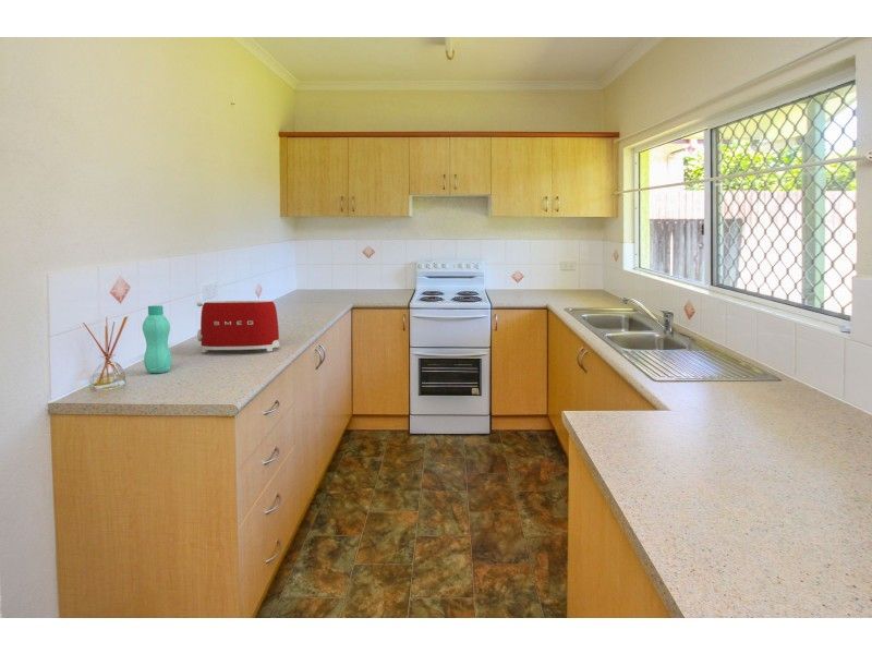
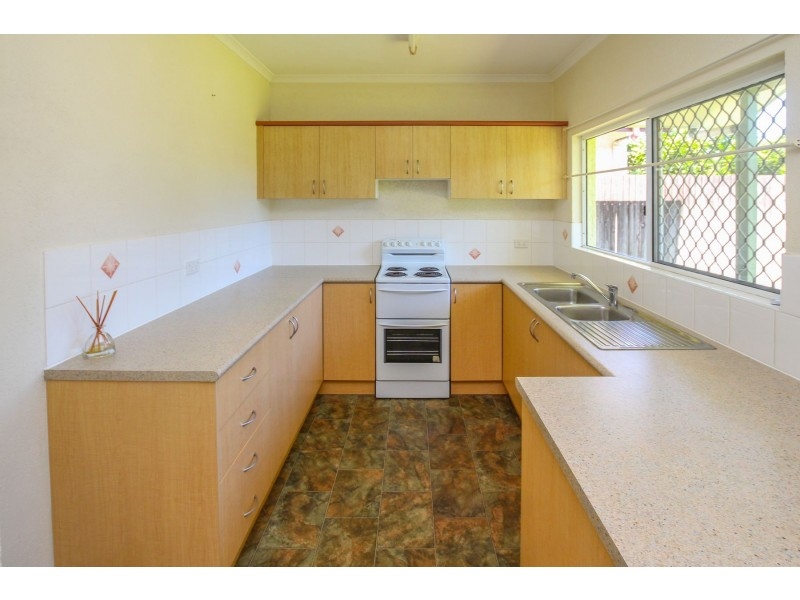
- bottle [142,304,173,374]
- toaster [196,300,280,353]
